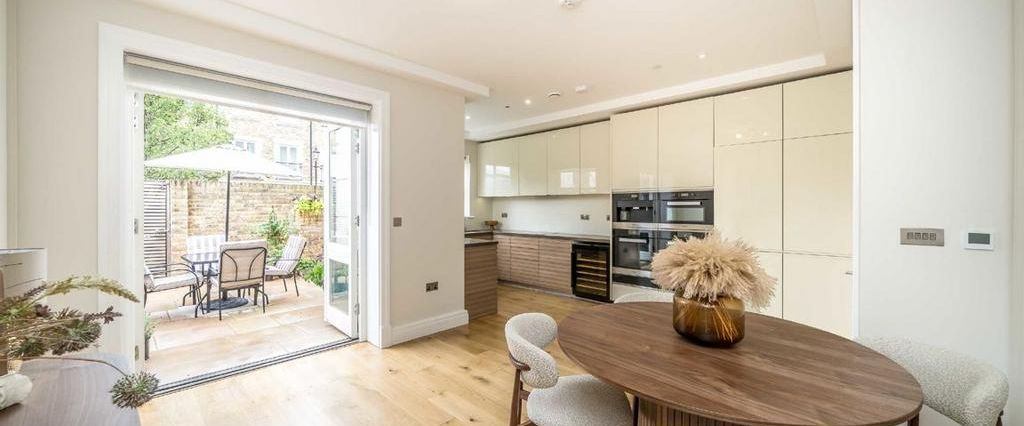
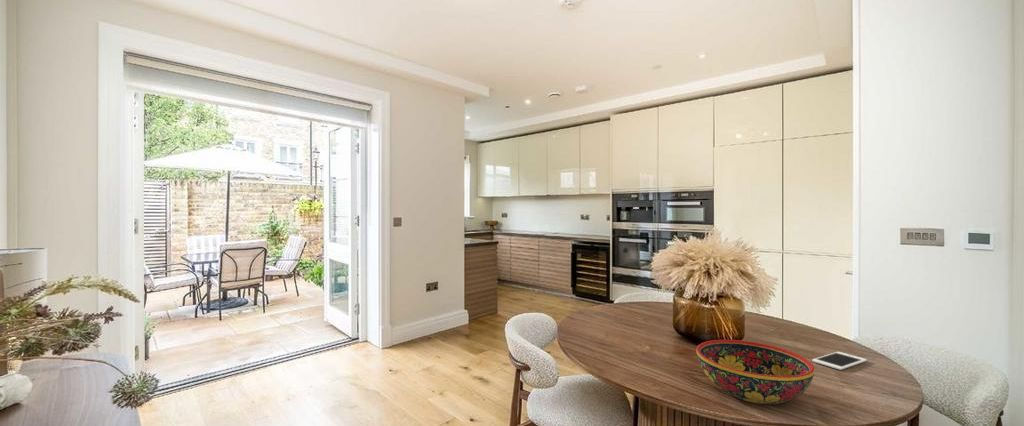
+ cell phone [811,351,868,371]
+ bowl [695,339,815,405]
